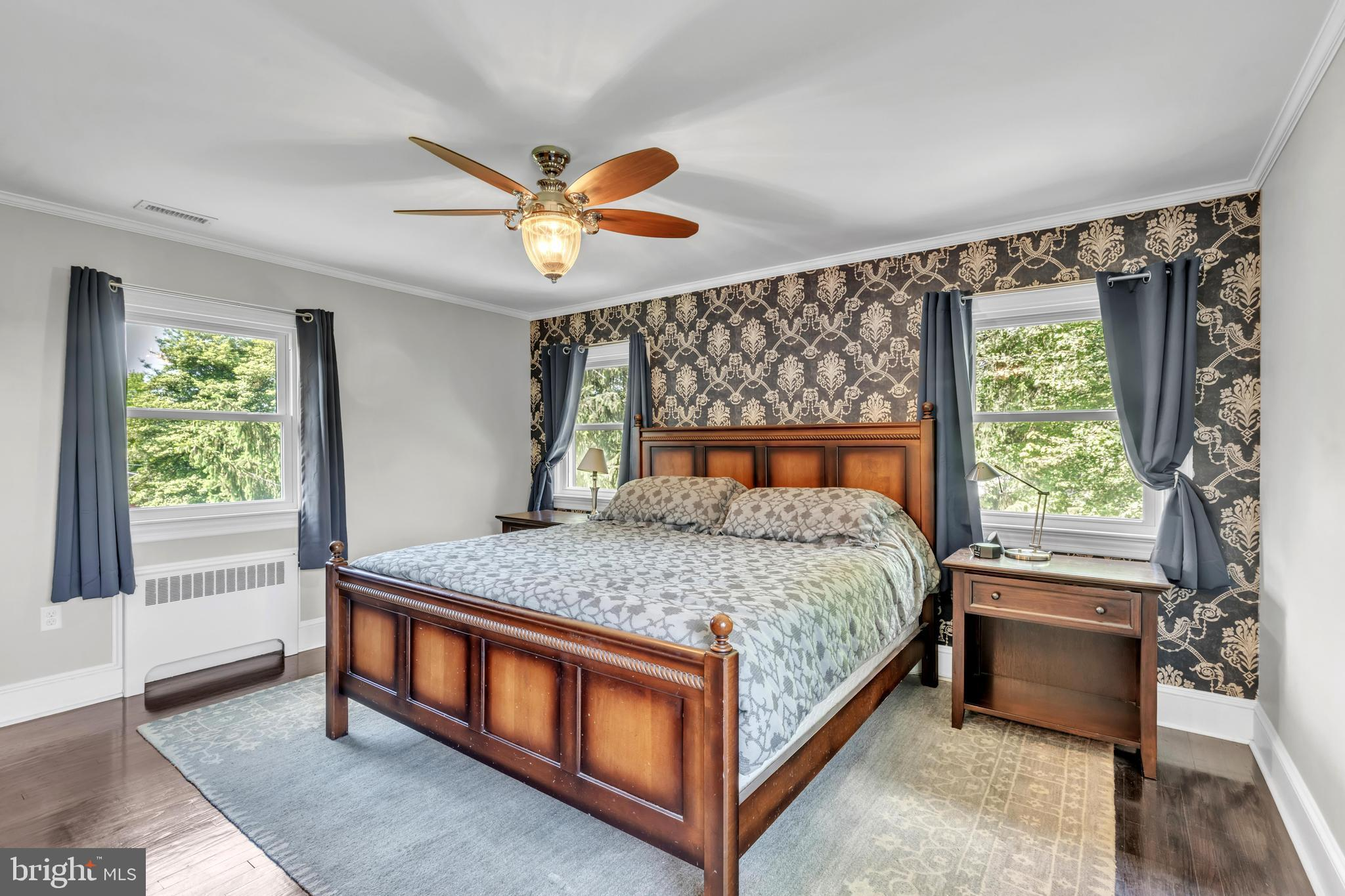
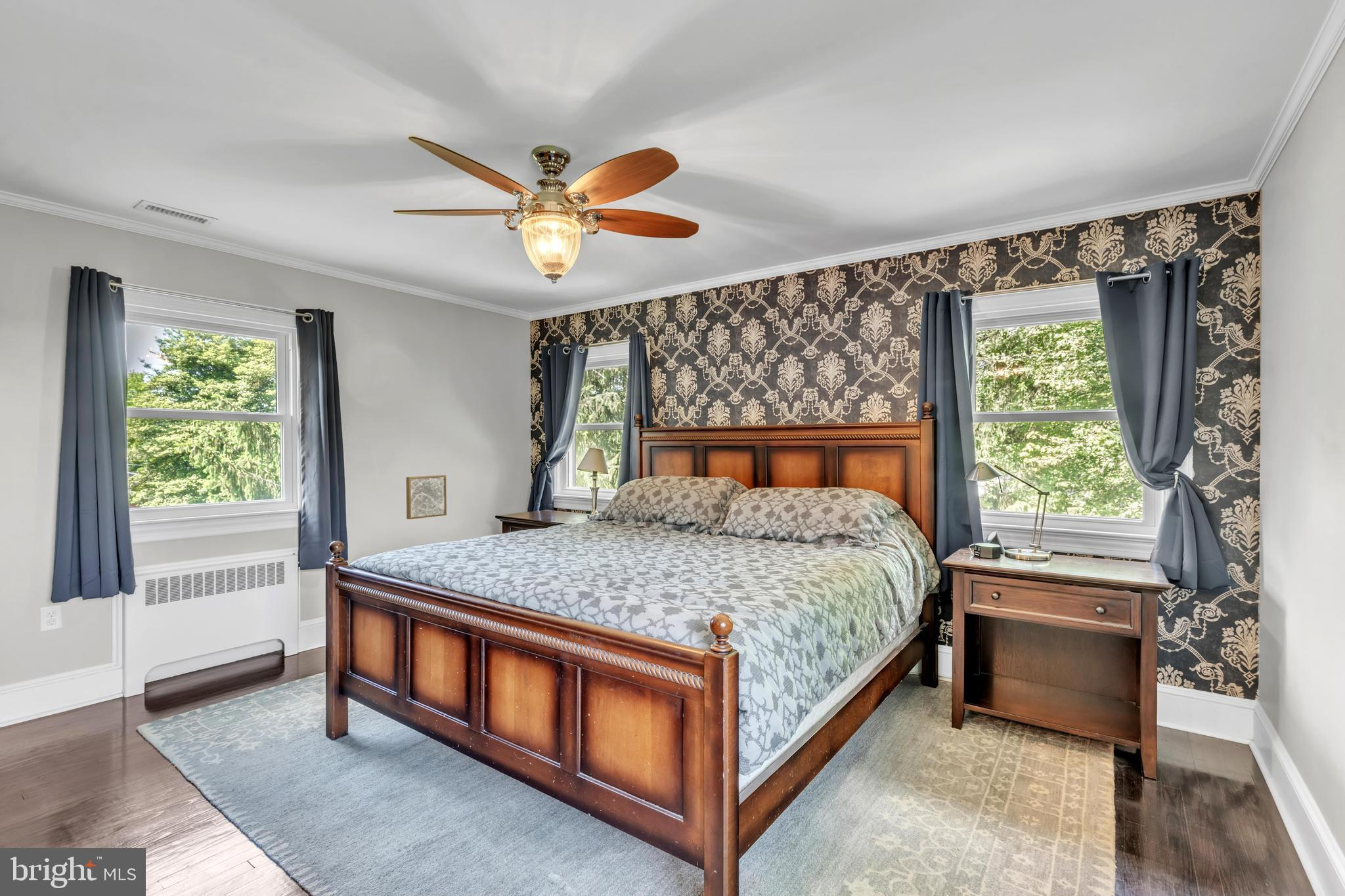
+ wall art [406,475,447,520]
